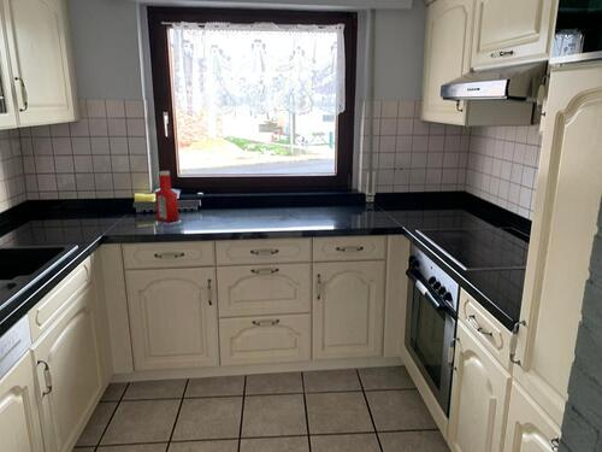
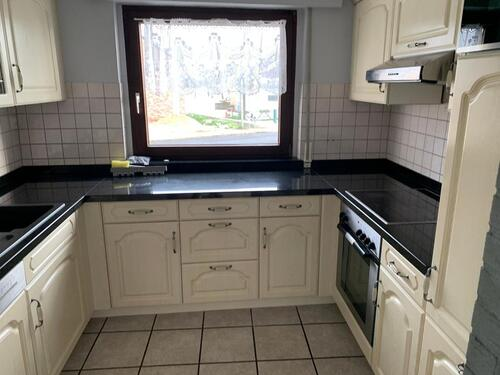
- soap bottle [154,170,179,223]
